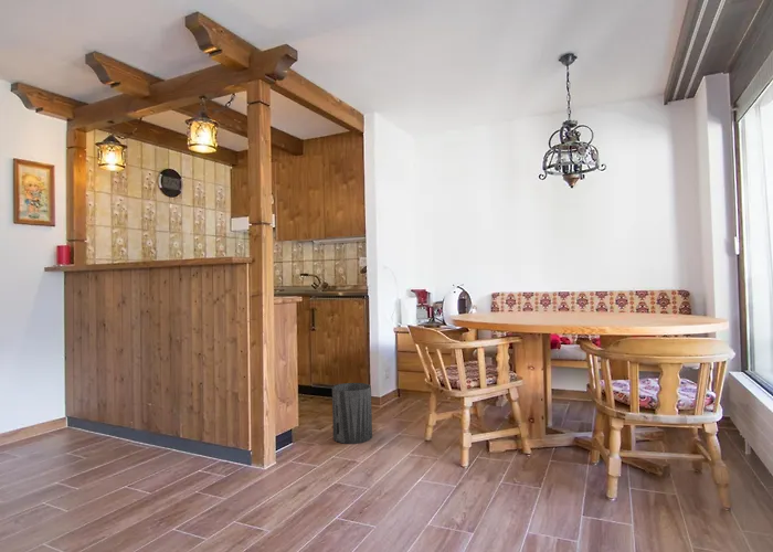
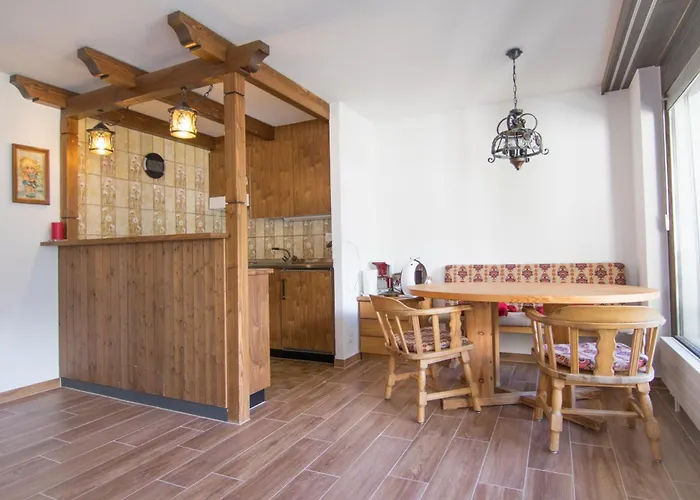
- trash can [331,382,373,445]
